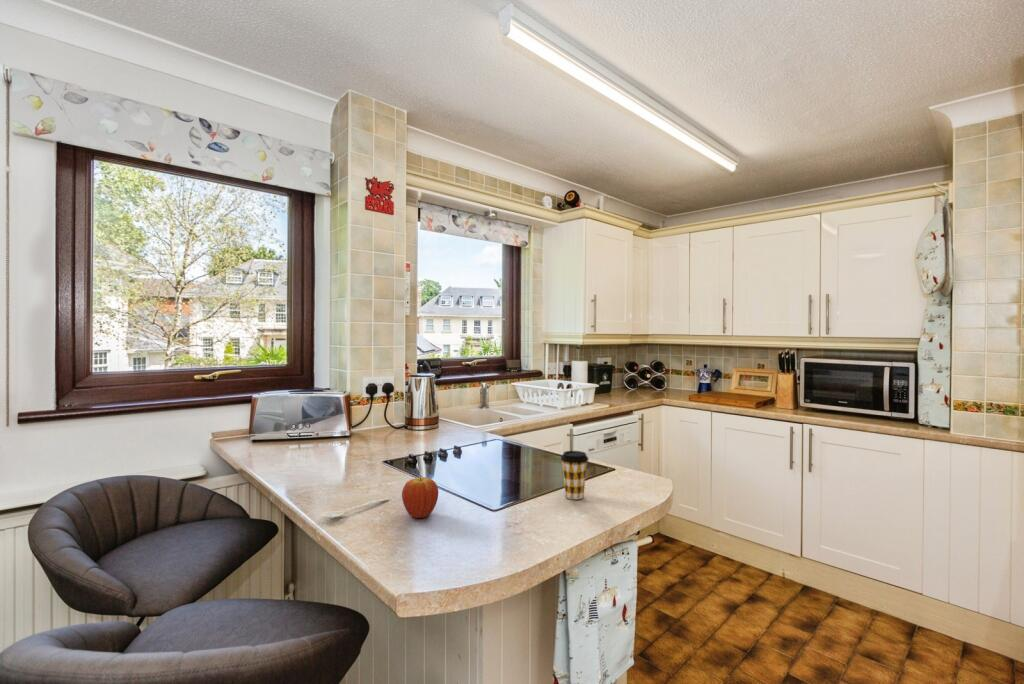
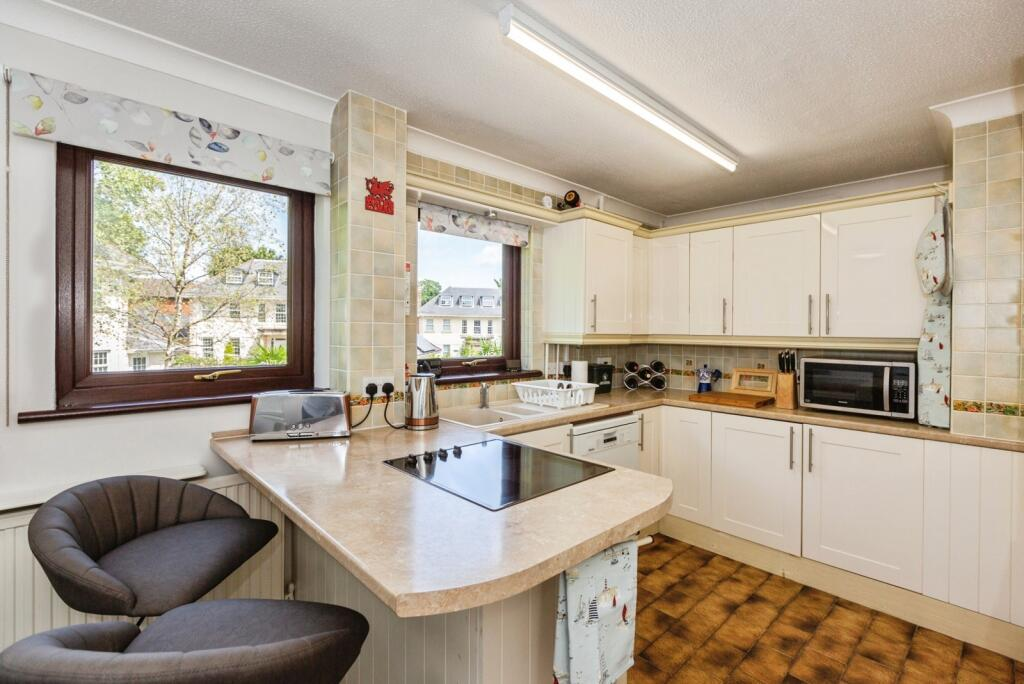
- coffee cup [560,450,590,500]
- stirrer [319,497,391,519]
- fruit [401,475,439,519]
